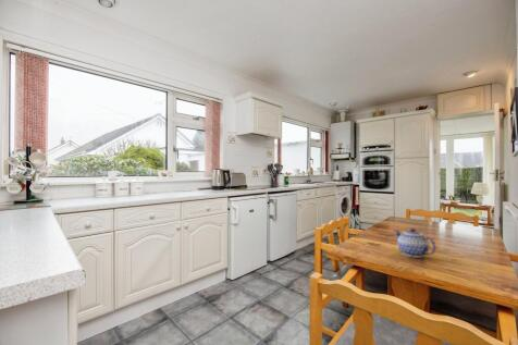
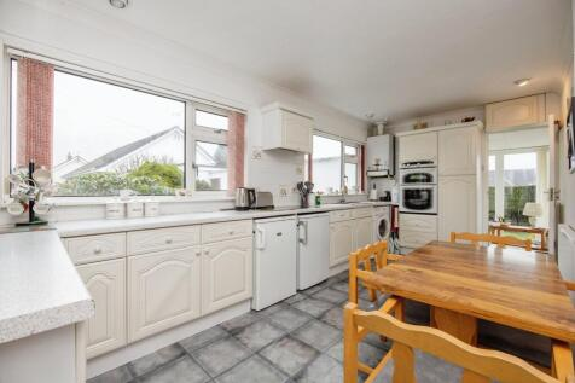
- teapot [394,227,437,259]
